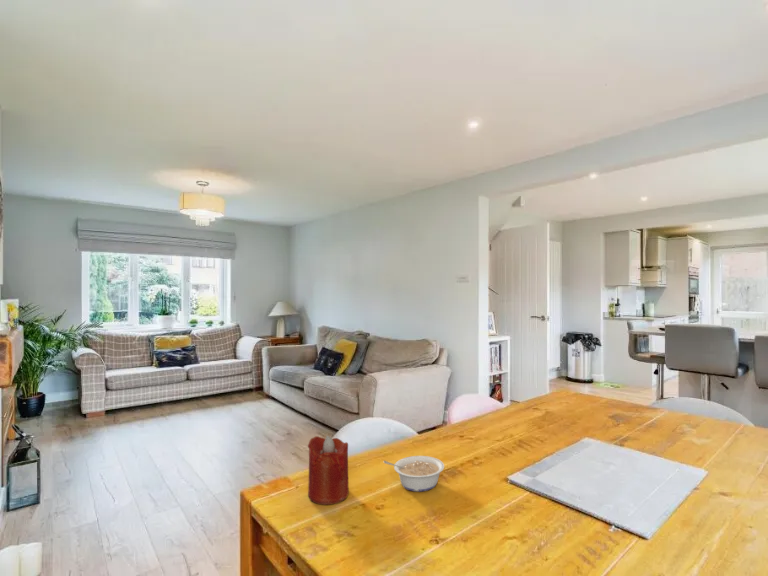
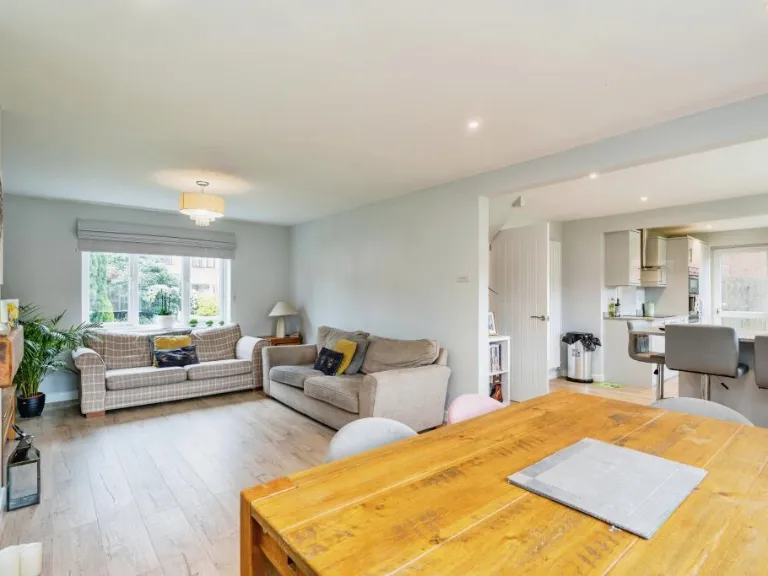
- candle [307,435,350,506]
- legume [383,455,445,493]
